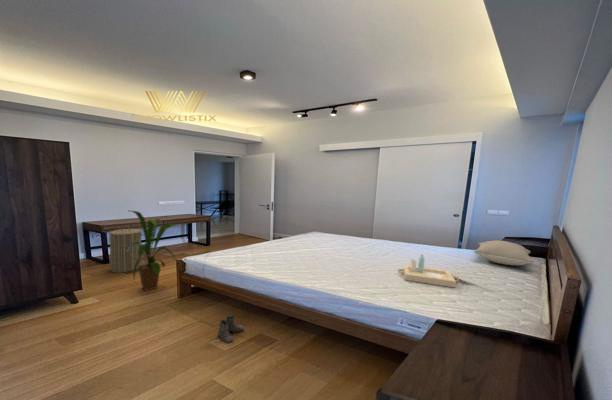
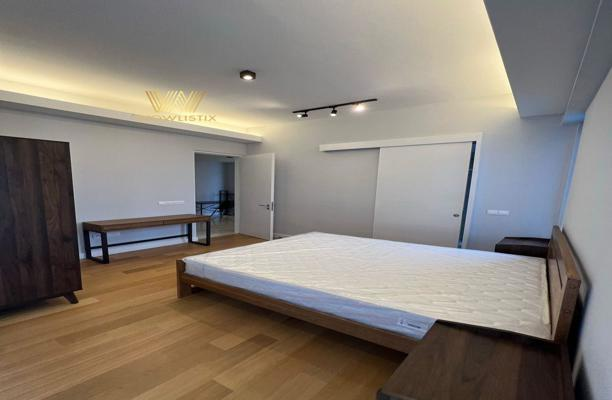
- boots [217,315,244,344]
- house plant [124,210,181,292]
- serving tray [397,254,461,289]
- pillow [473,239,535,266]
- laundry hamper [108,224,144,274]
